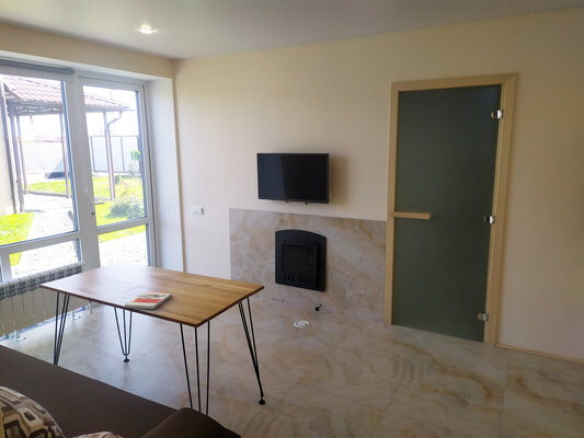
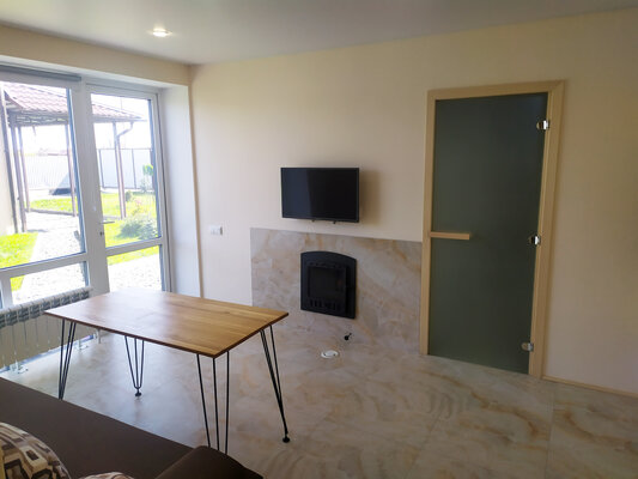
- book [124,291,173,311]
